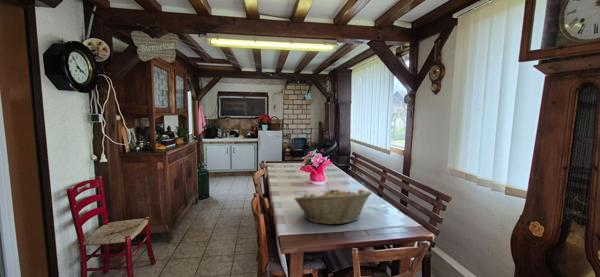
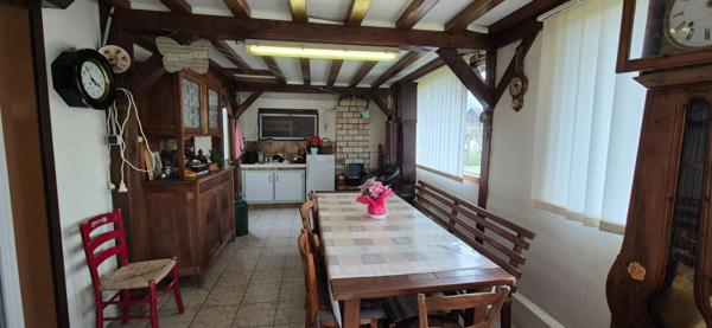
- fruit basket [293,187,373,226]
